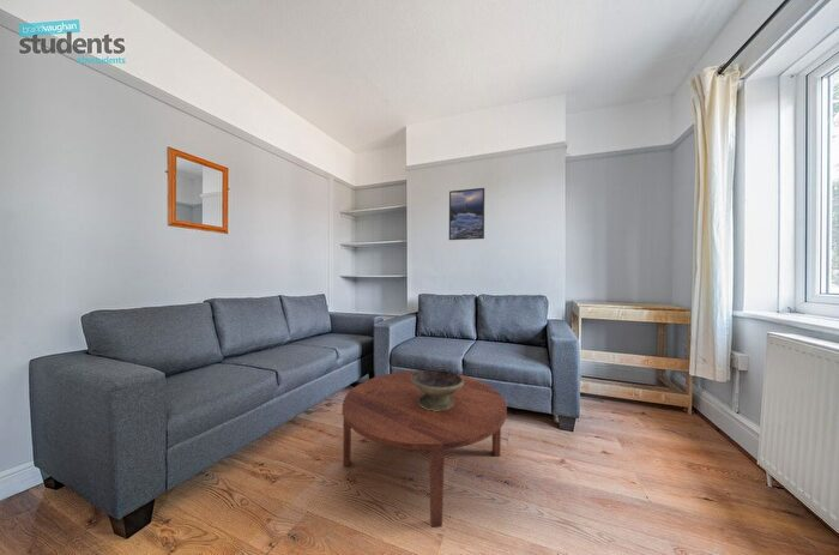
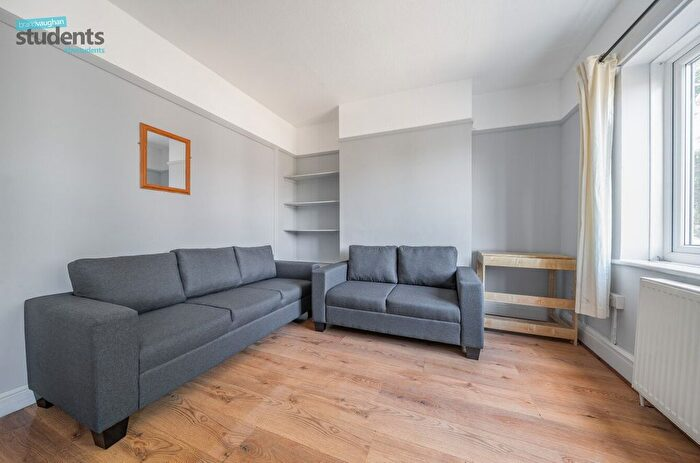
- decorative bowl [411,369,464,411]
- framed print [448,187,485,241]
- coffee table [342,369,508,529]
